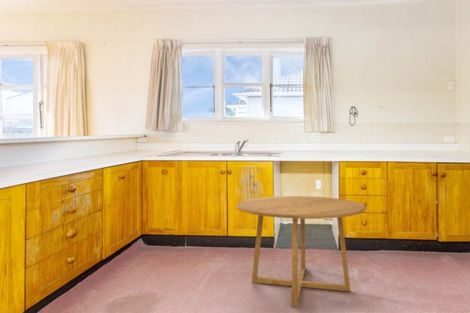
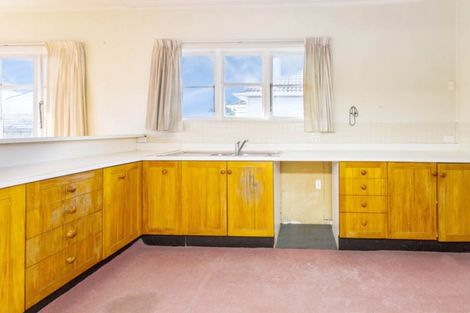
- round table [235,195,367,308]
